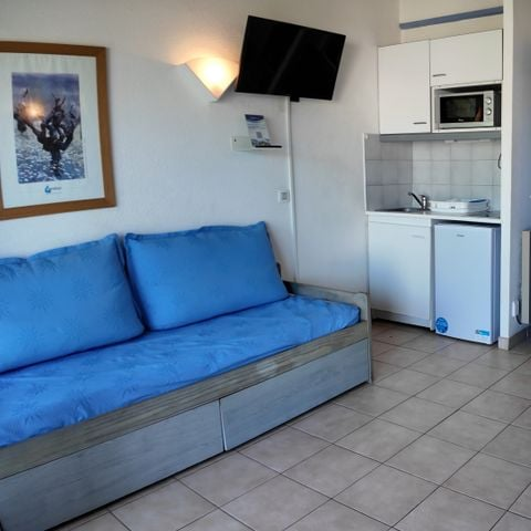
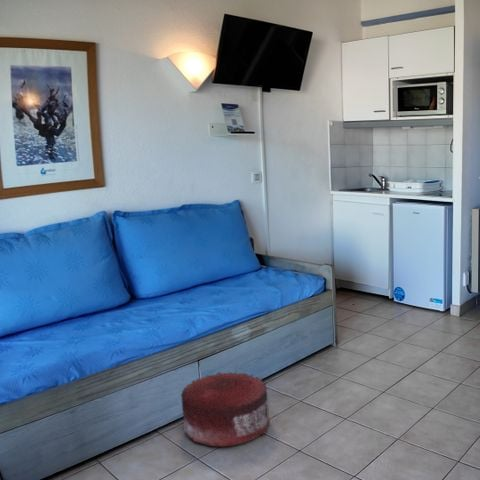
+ pouf [180,371,271,448]
